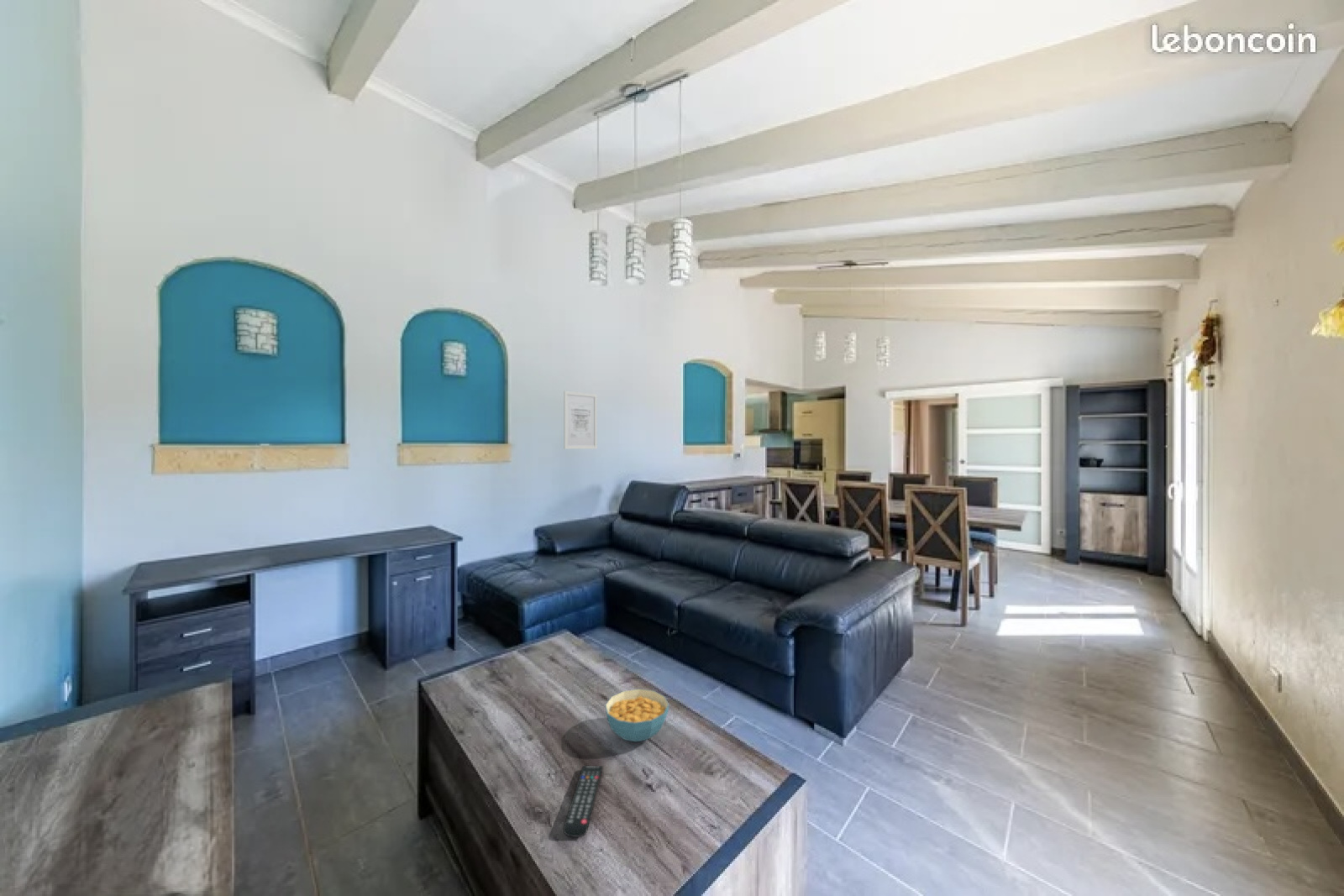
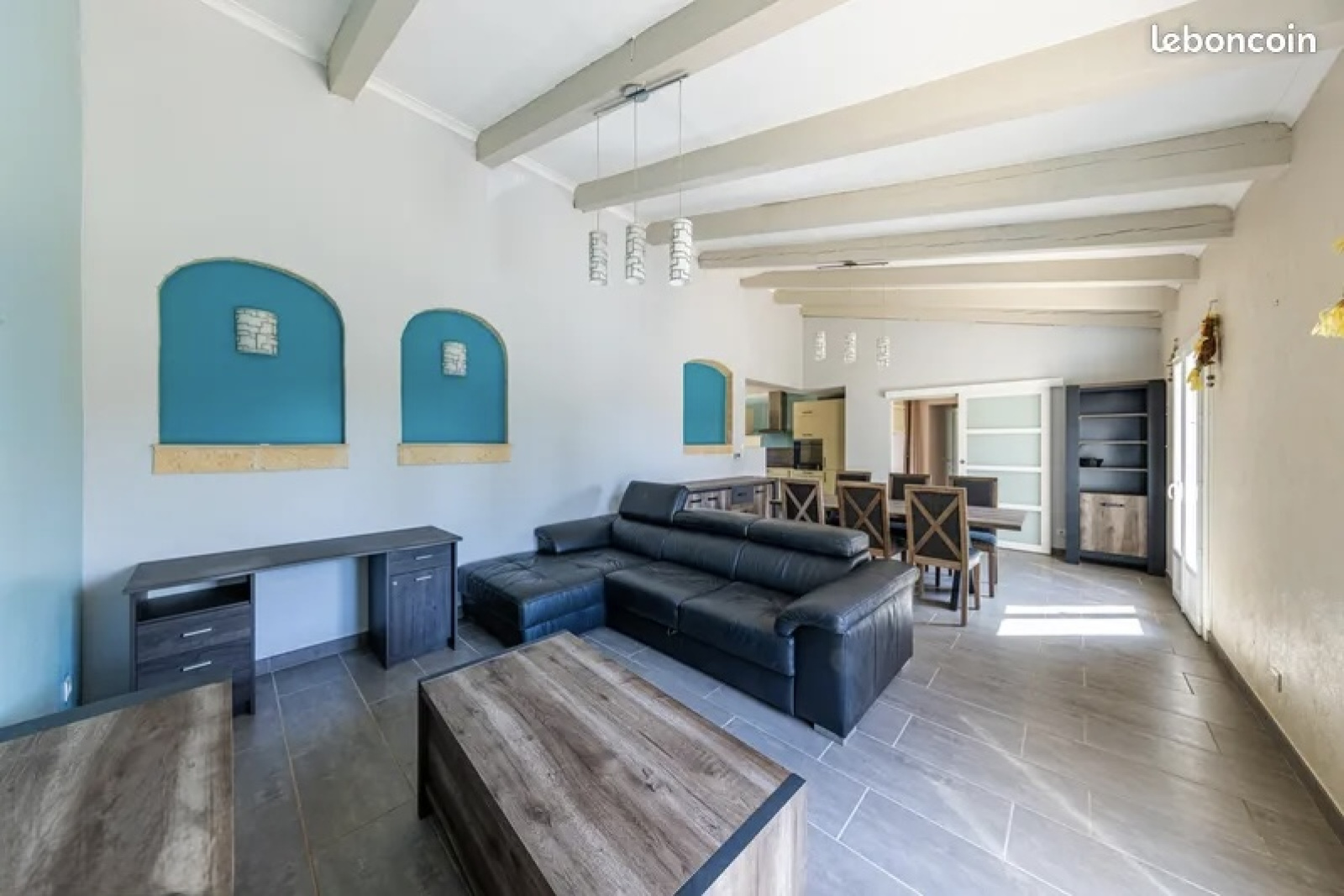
- cereal bowl [604,688,670,742]
- wall art [563,390,598,450]
- remote control [563,765,604,838]
